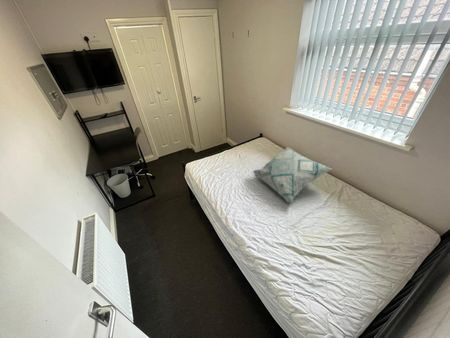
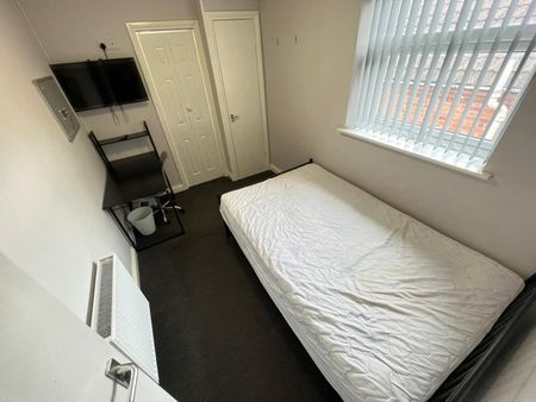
- decorative pillow [252,146,333,205]
